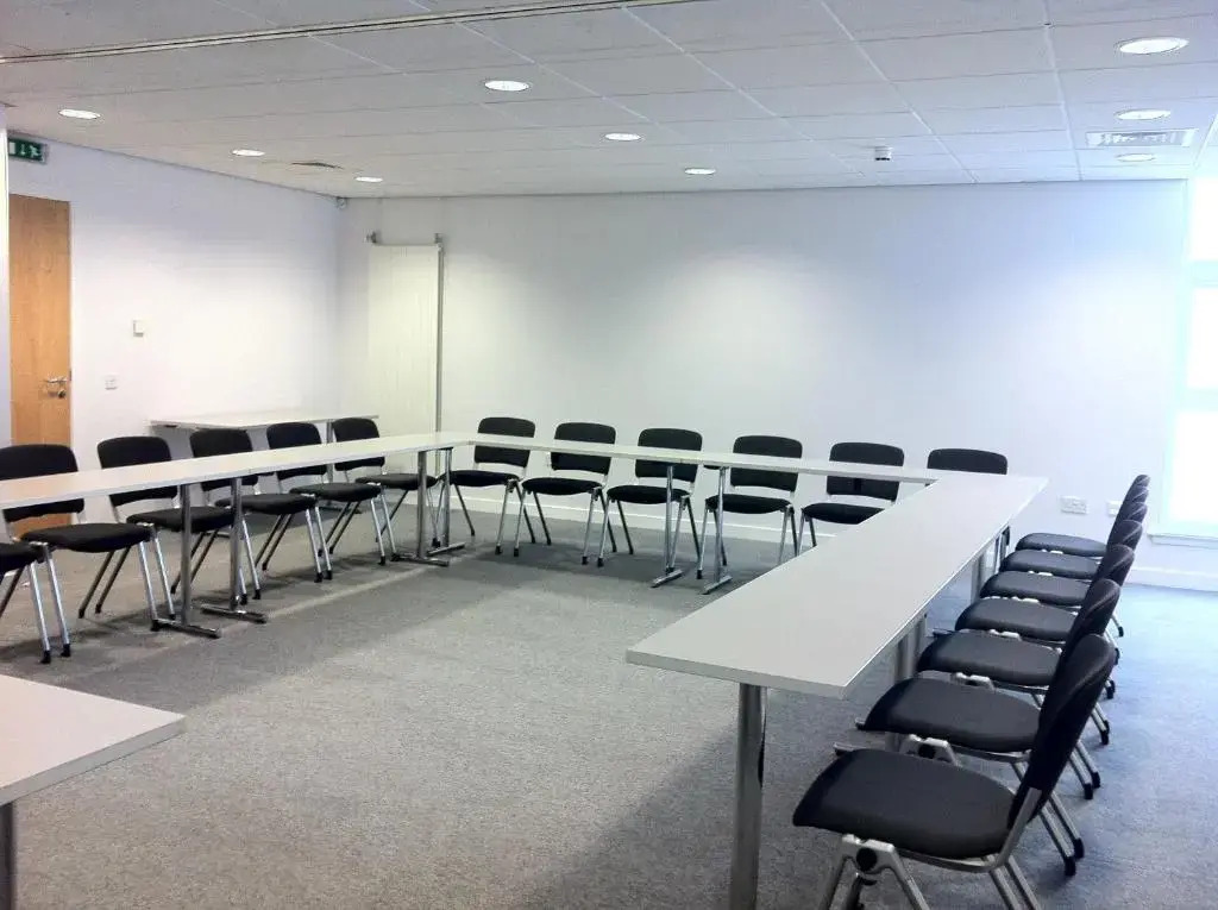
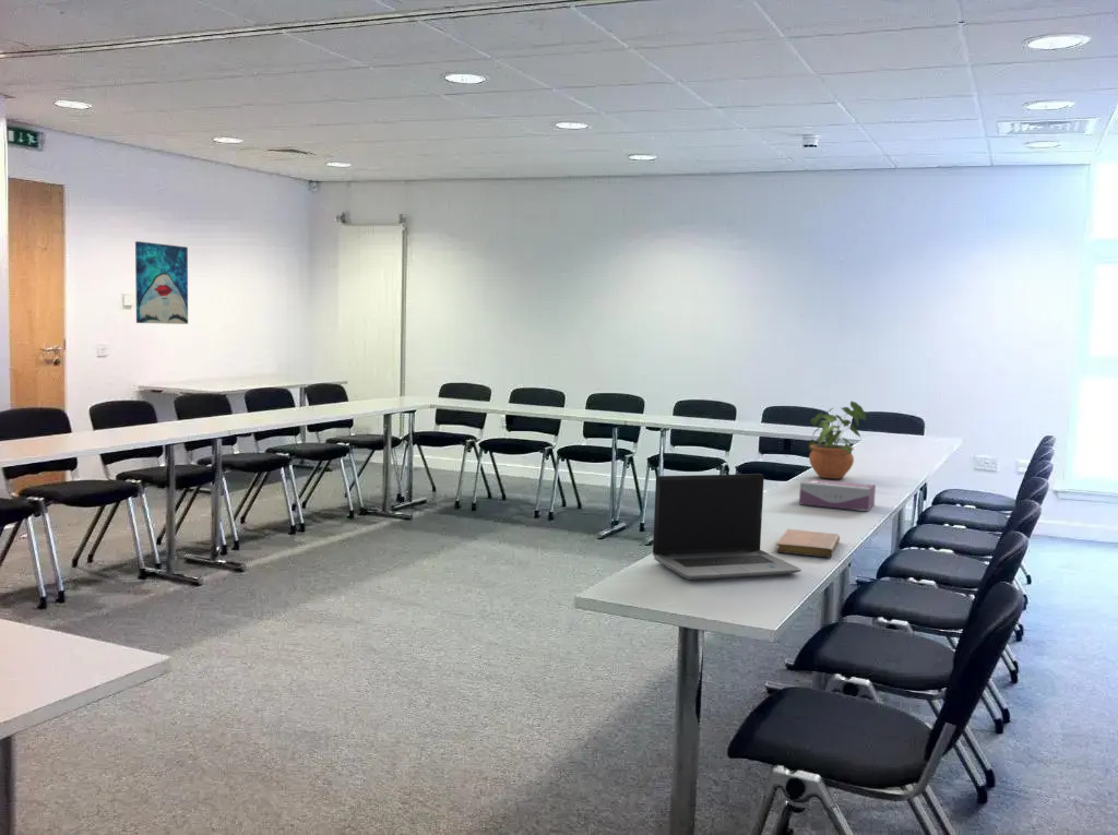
+ tissue box [798,478,877,512]
+ laptop computer [652,473,802,581]
+ notebook [775,528,841,558]
+ wall art [134,240,189,325]
+ potted plant [807,401,867,480]
